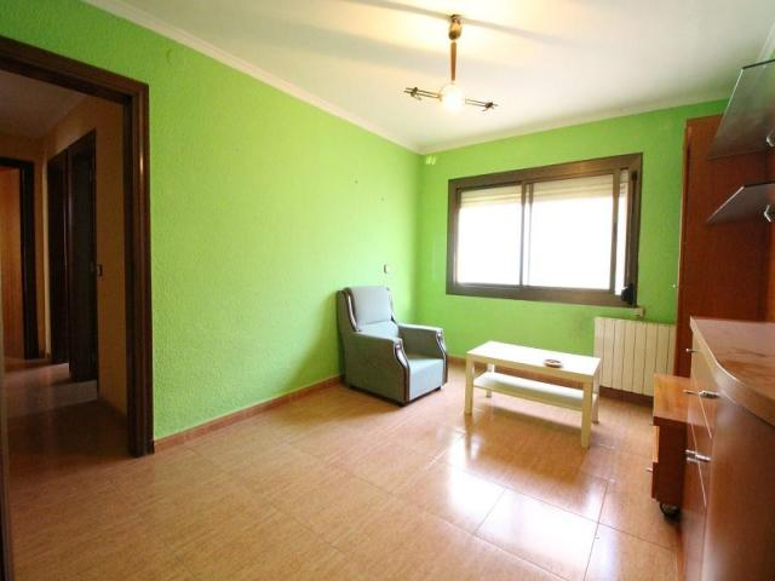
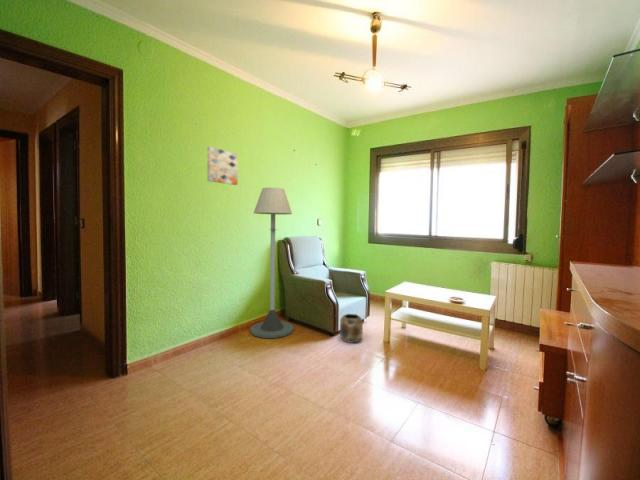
+ wall art [206,146,239,186]
+ planter [339,313,364,344]
+ floor lamp [250,186,295,339]
